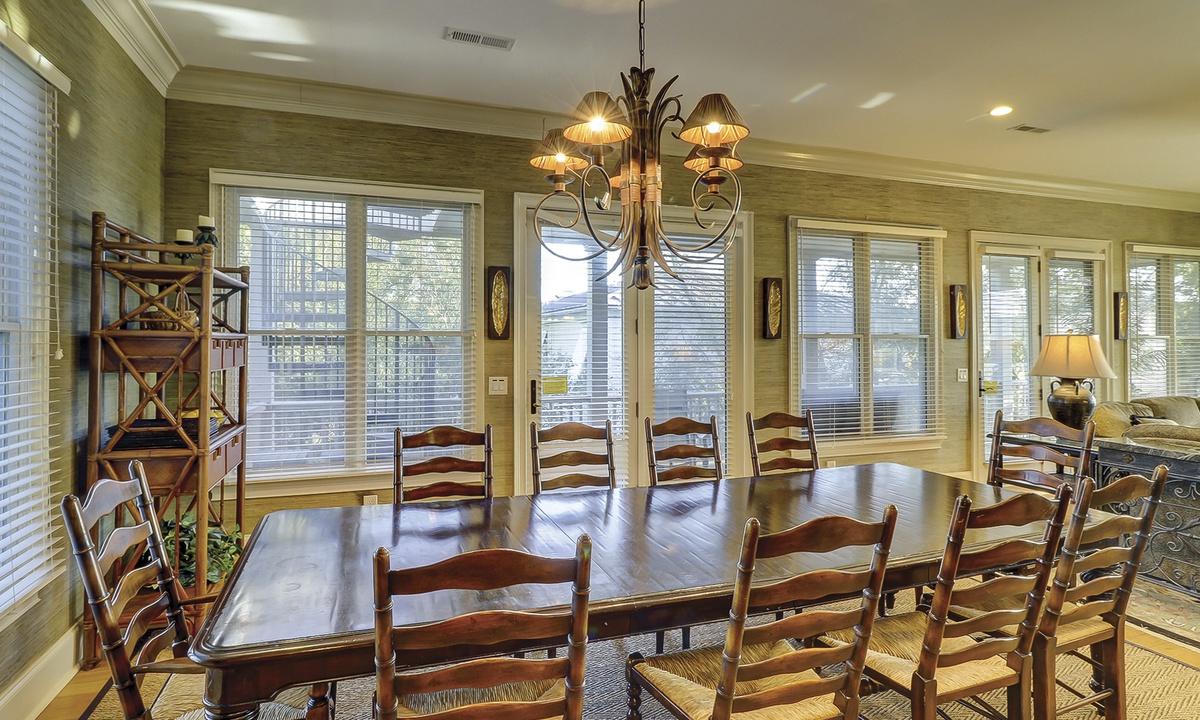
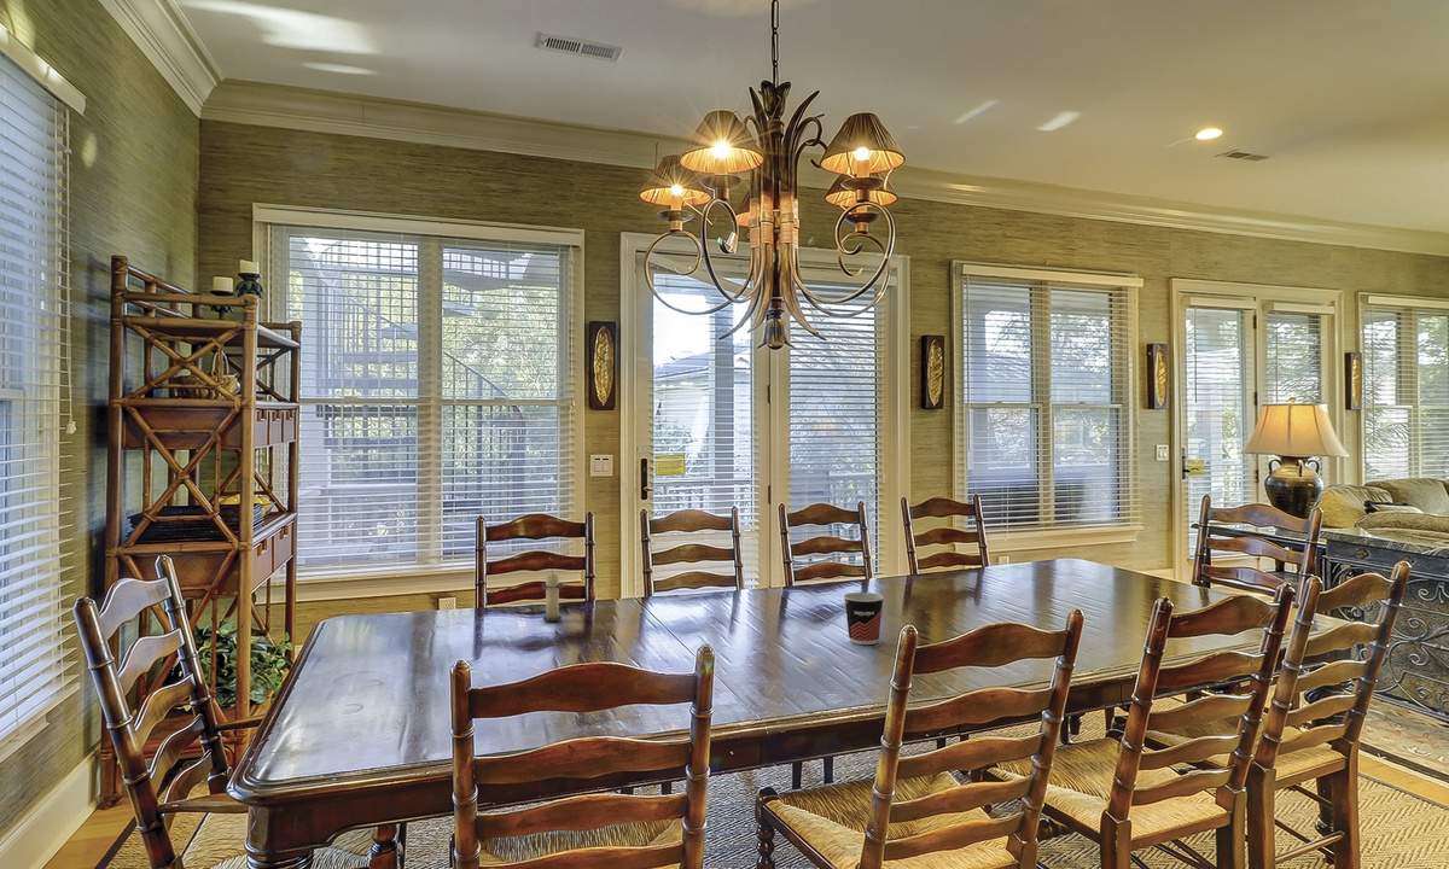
+ cup [843,591,885,646]
+ candle [541,567,564,623]
